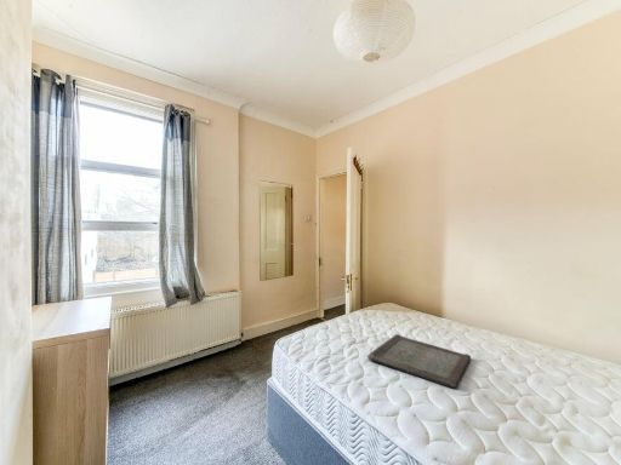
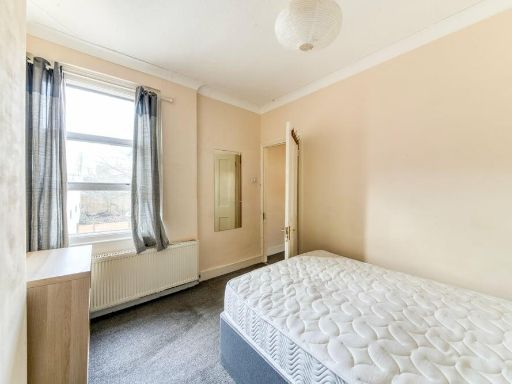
- serving tray [366,333,472,389]
